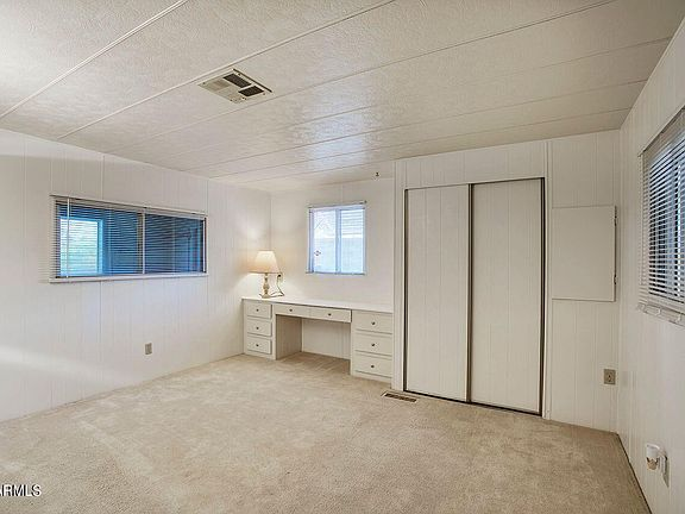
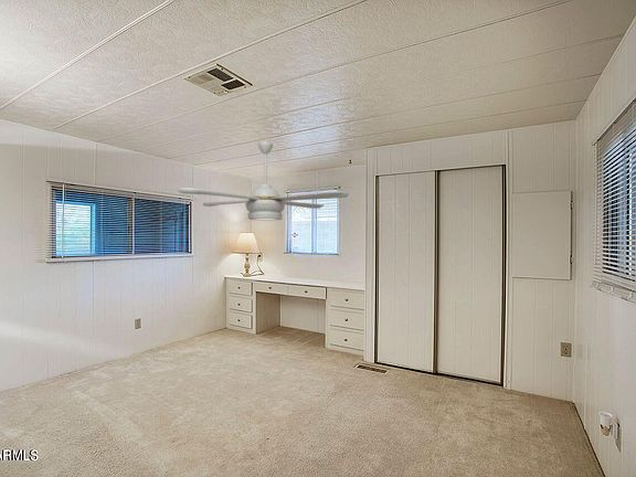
+ ceiling fan [177,140,349,221]
